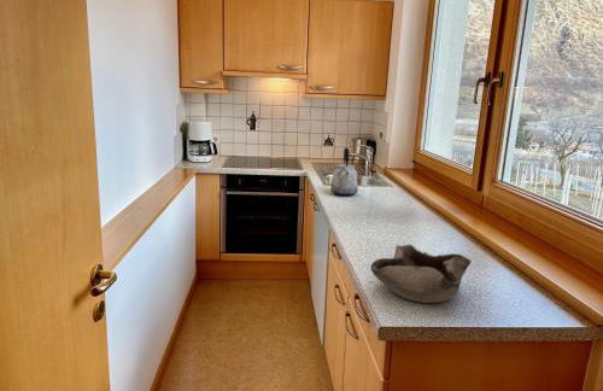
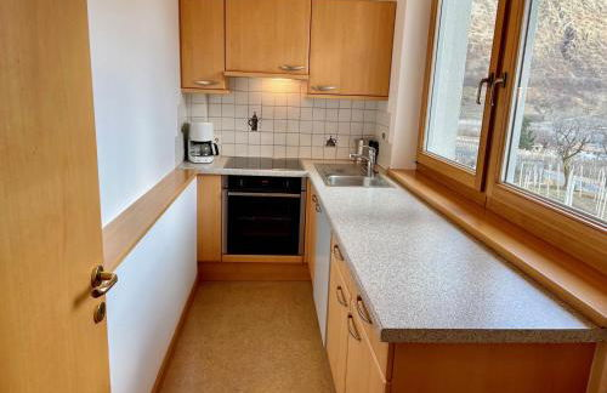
- bowl [369,244,472,304]
- kettle [329,146,359,197]
